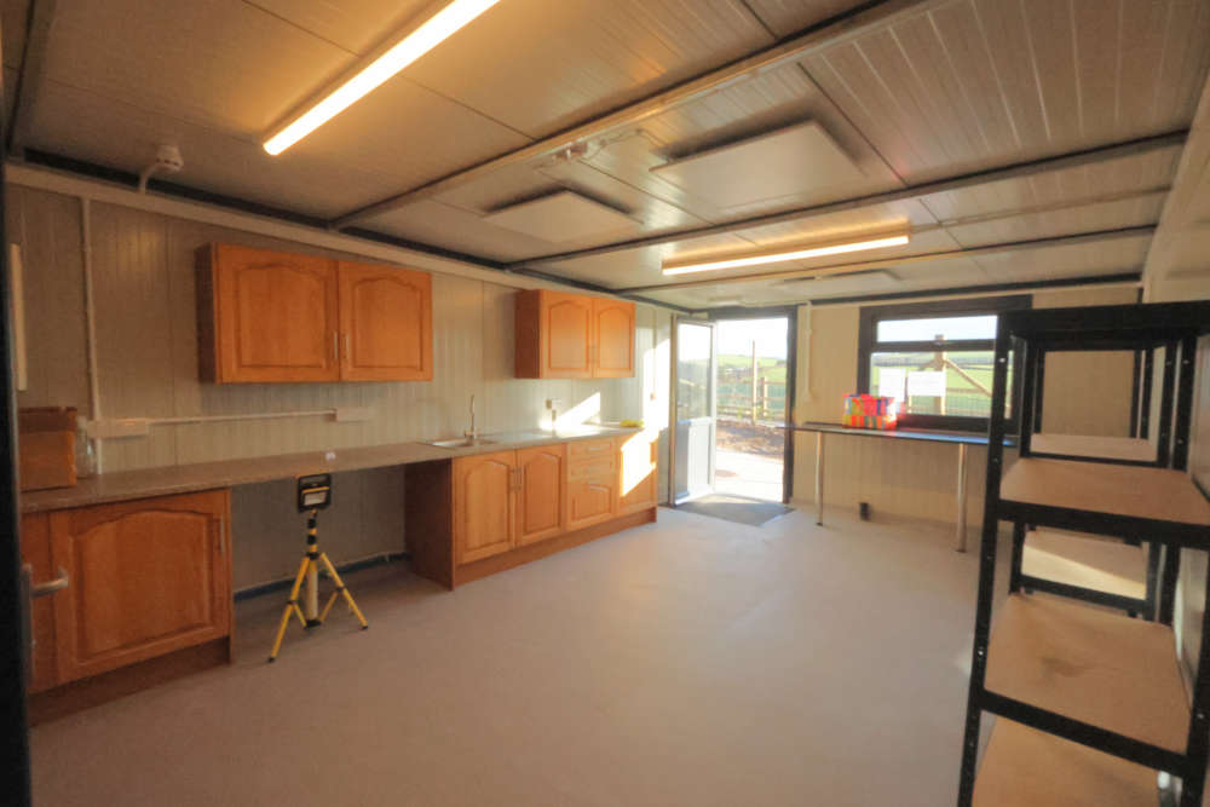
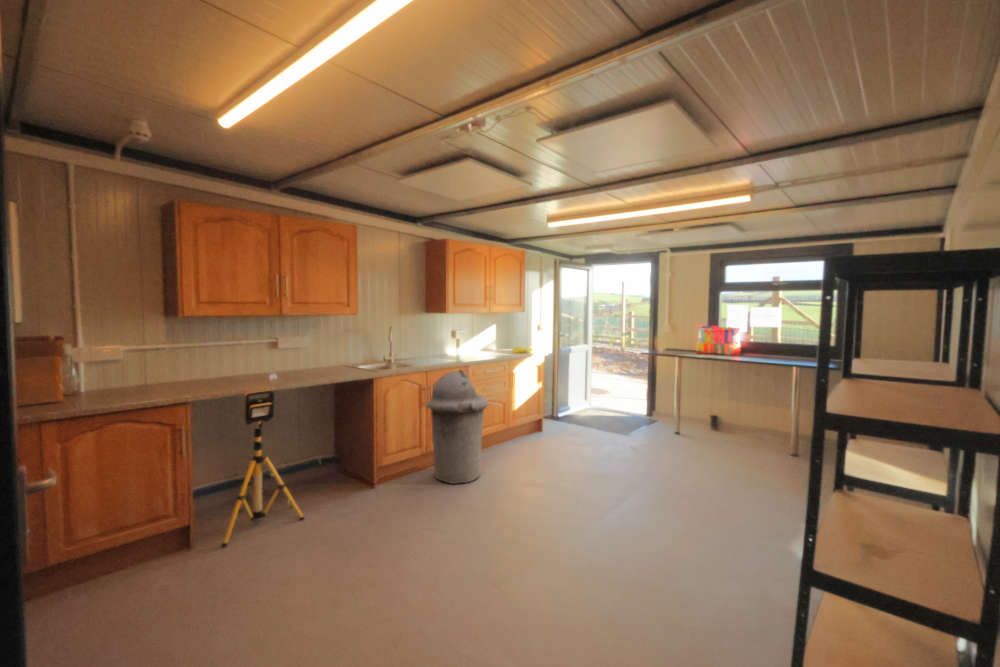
+ trash can [426,369,489,485]
